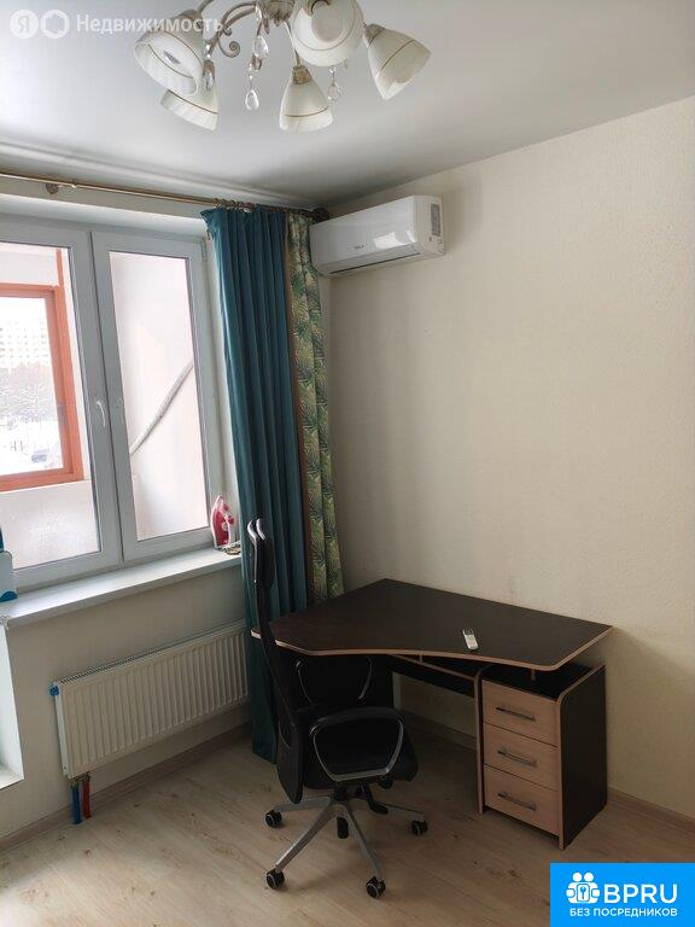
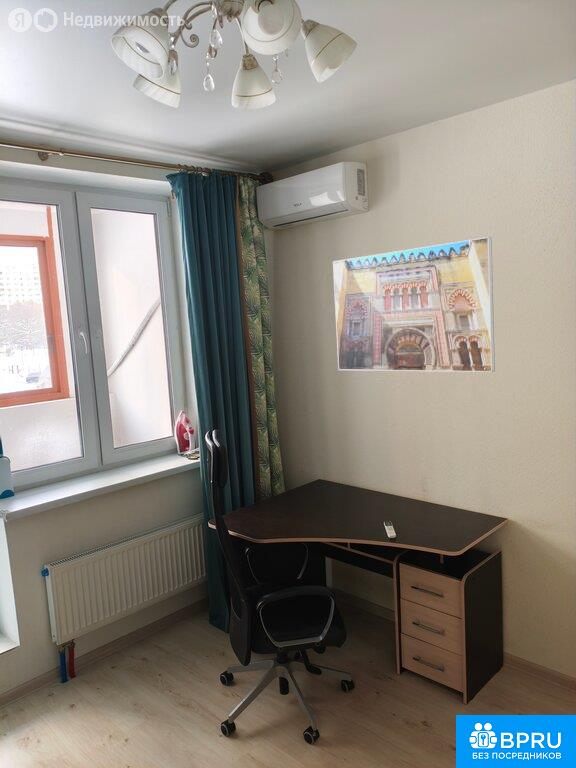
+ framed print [332,236,496,373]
